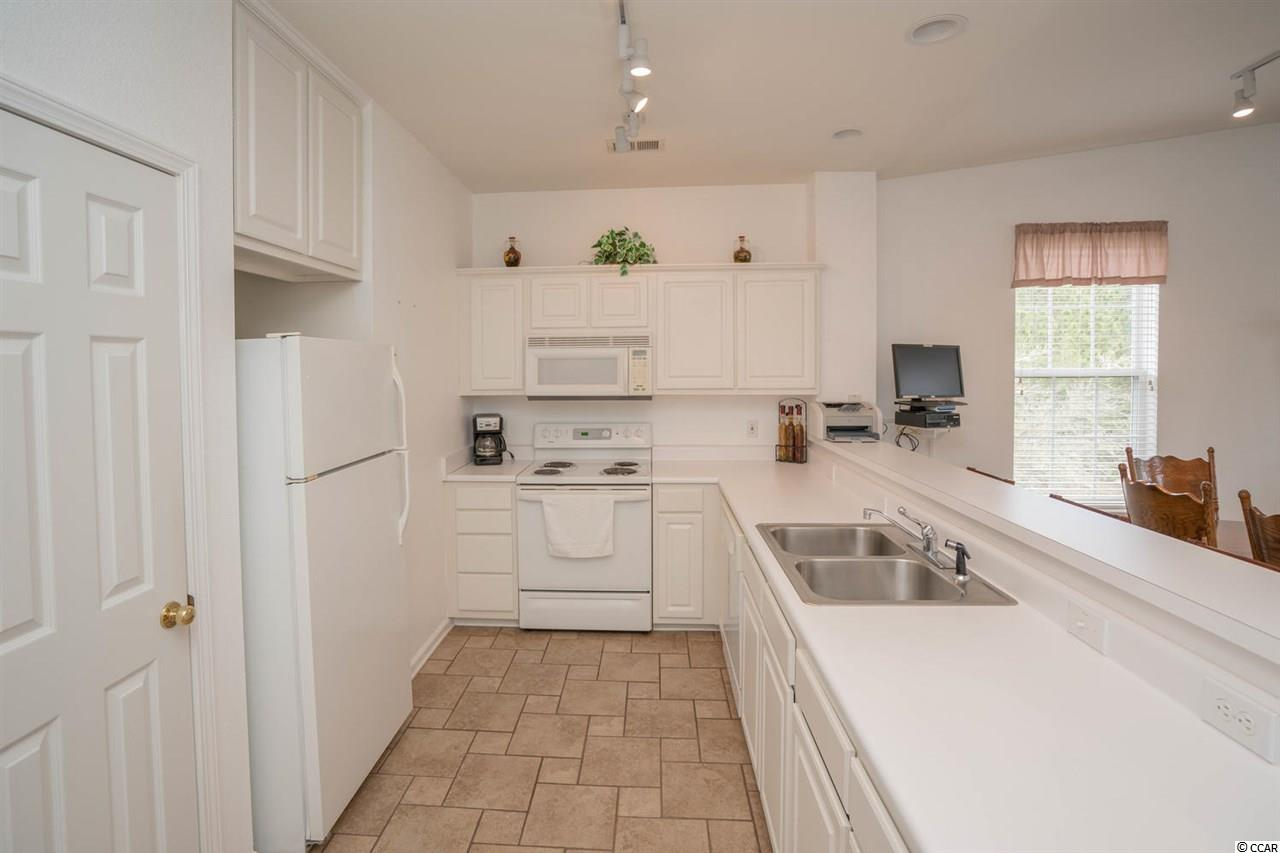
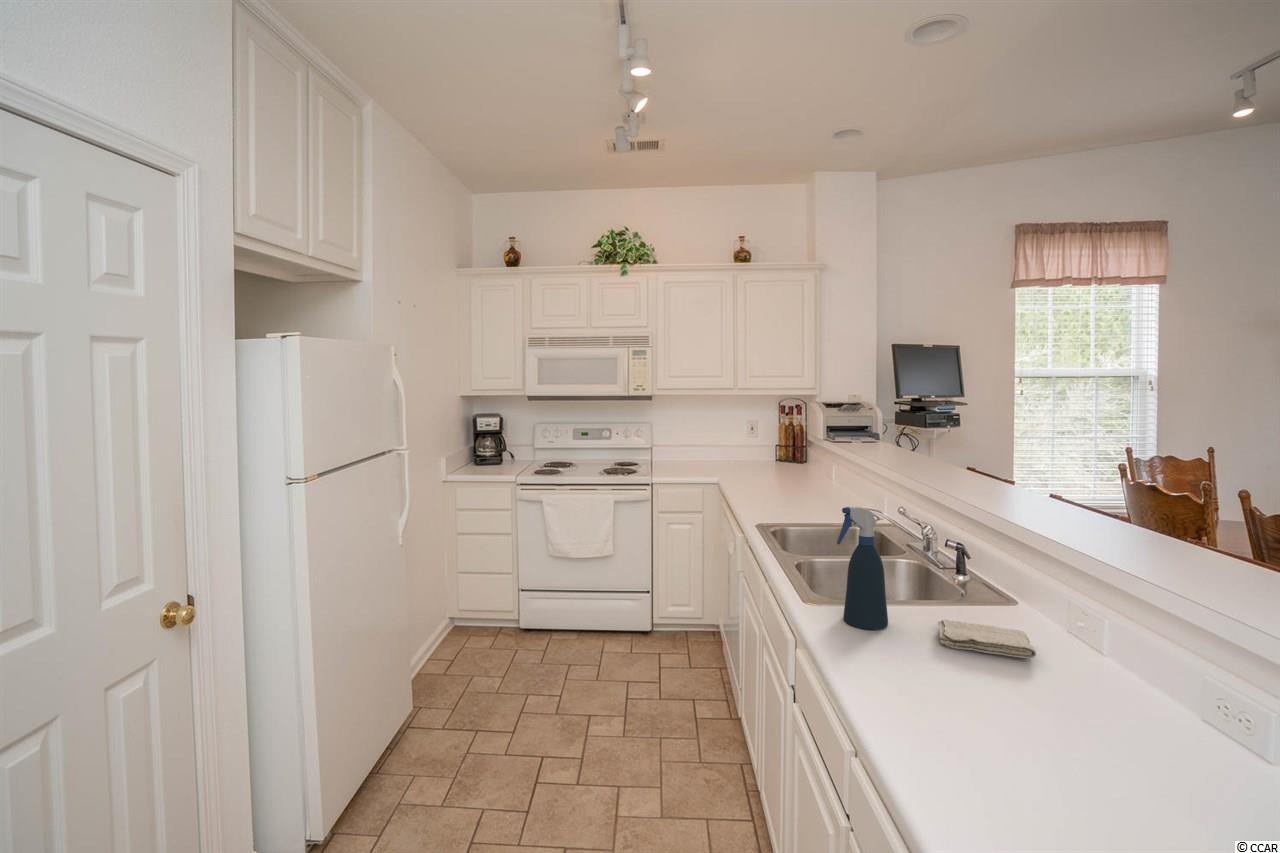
+ washcloth [937,619,1037,659]
+ spray bottle [836,506,889,630]
